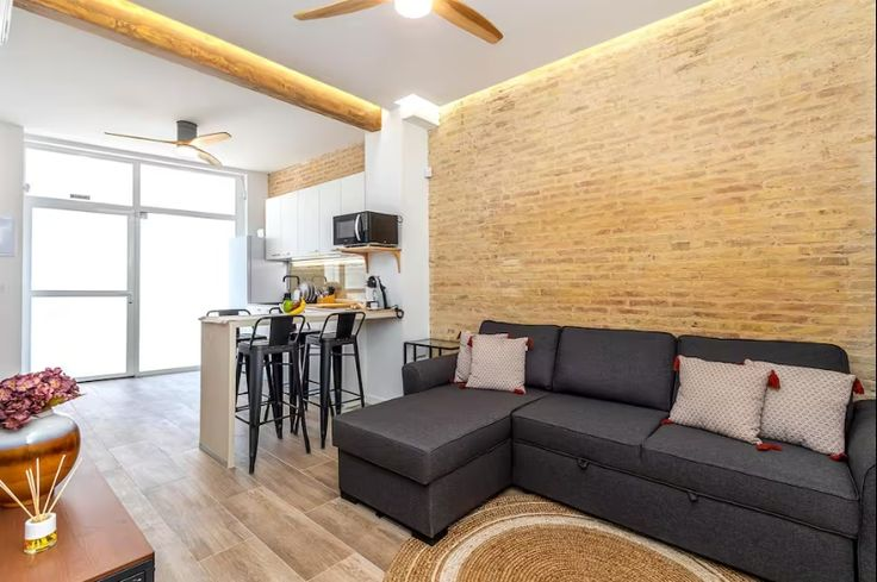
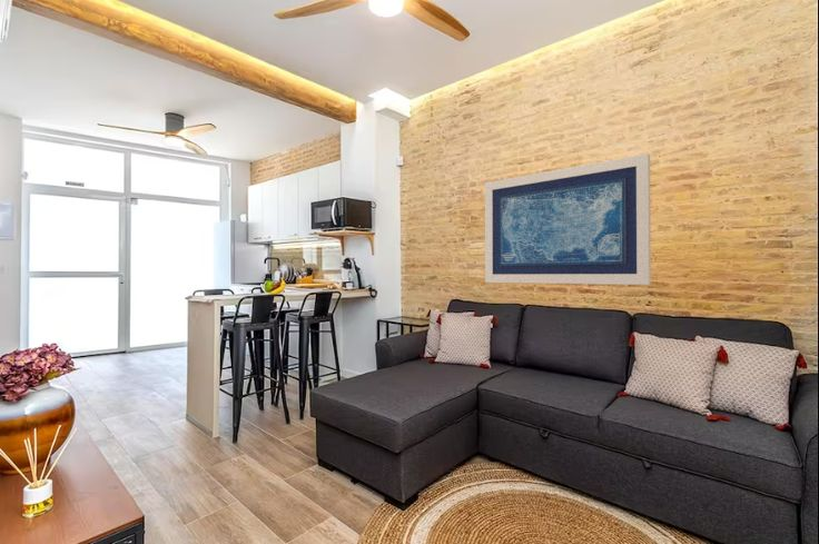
+ wall art [484,152,652,286]
